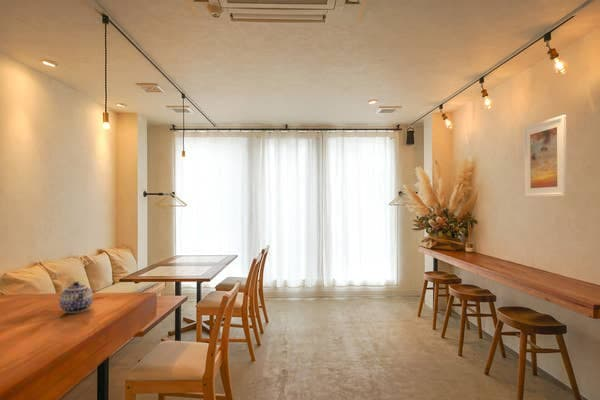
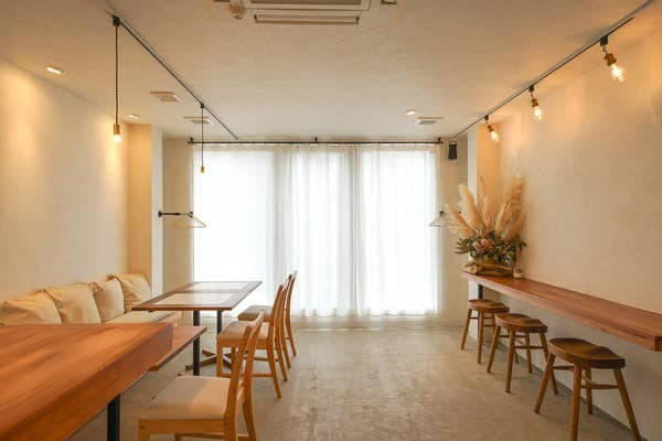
- teapot [58,281,94,314]
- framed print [523,114,568,198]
